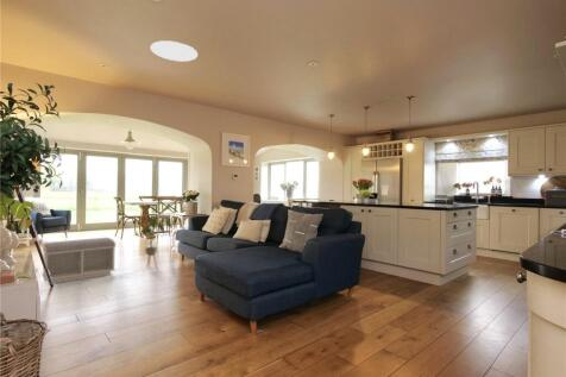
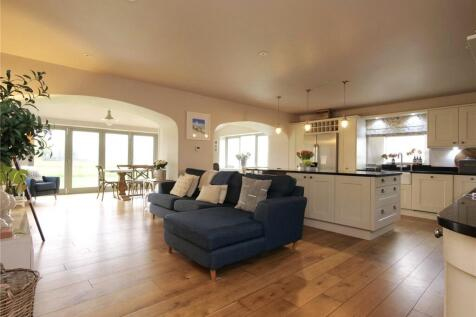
- bench [42,237,117,285]
- ceiling light [149,39,199,63]
- house plant [138,215,174,270]
